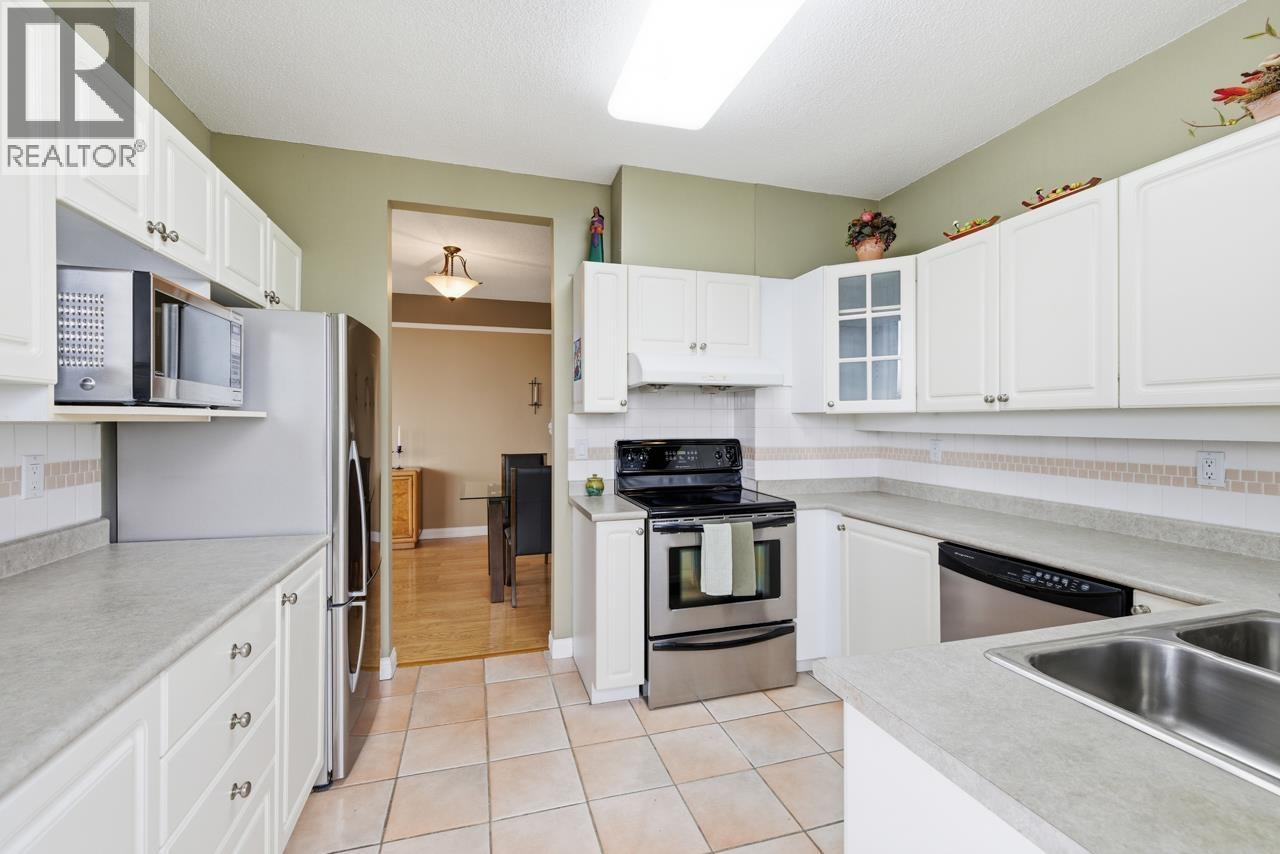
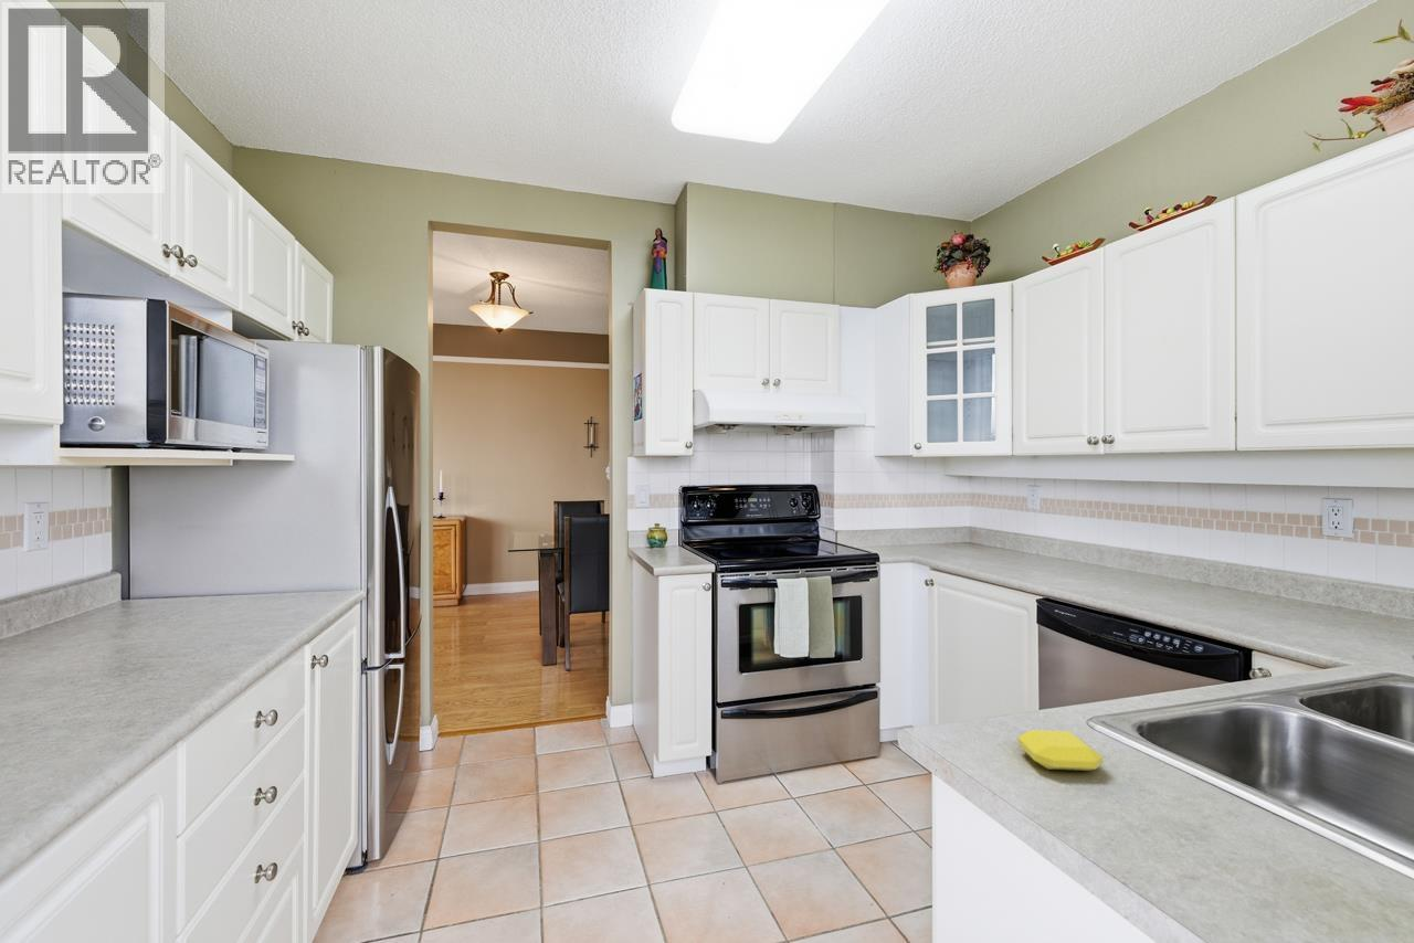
+ soap bar [1016,729,1104,772]
